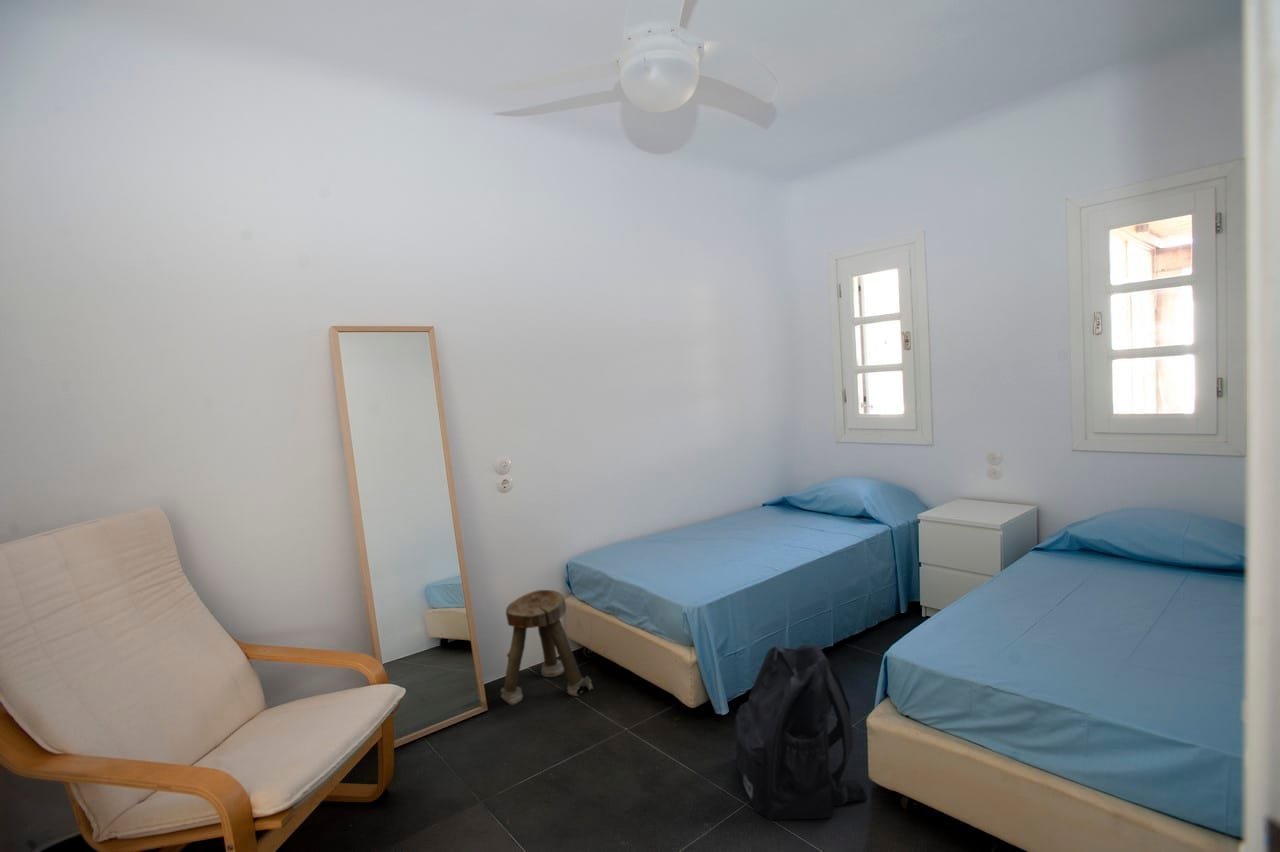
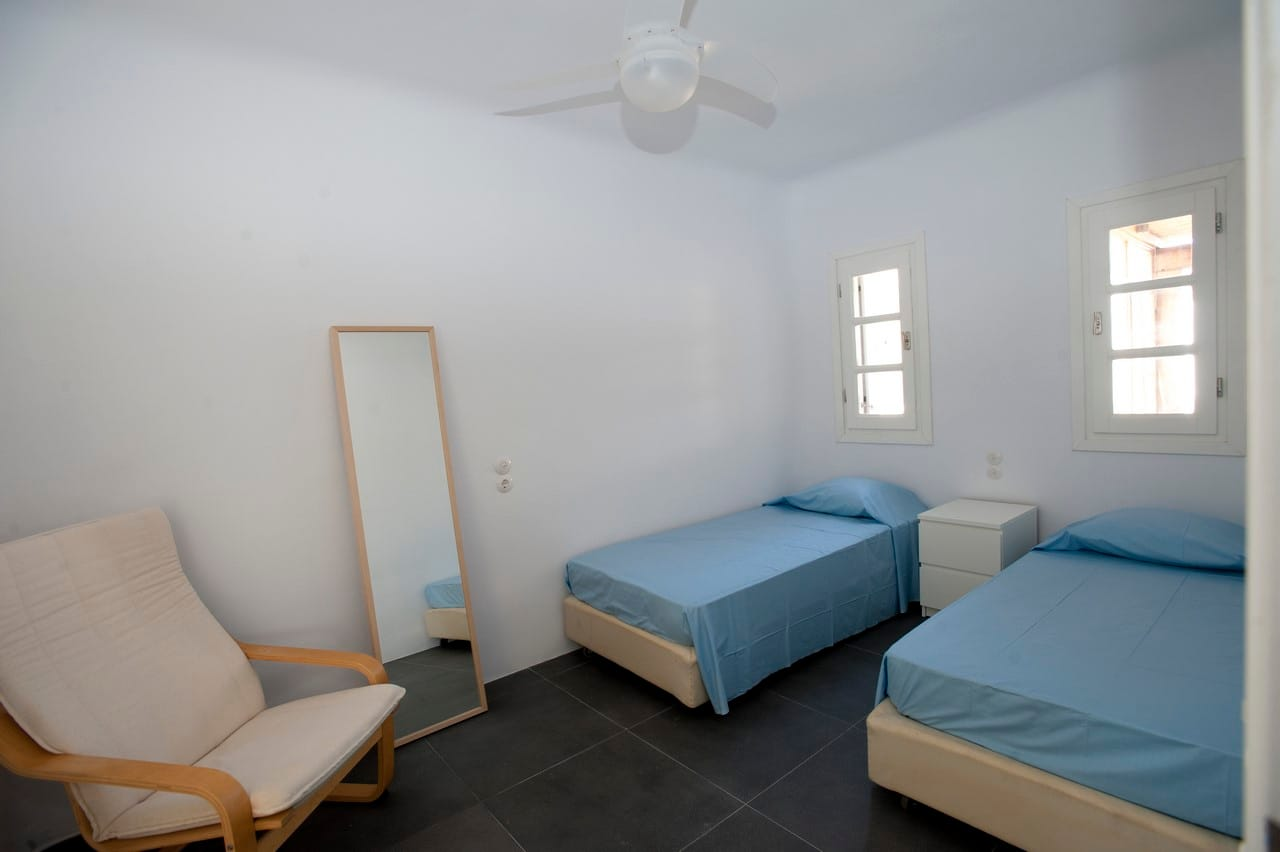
- stool [500,589,594,706]
- backpack [733,642,868,821]
